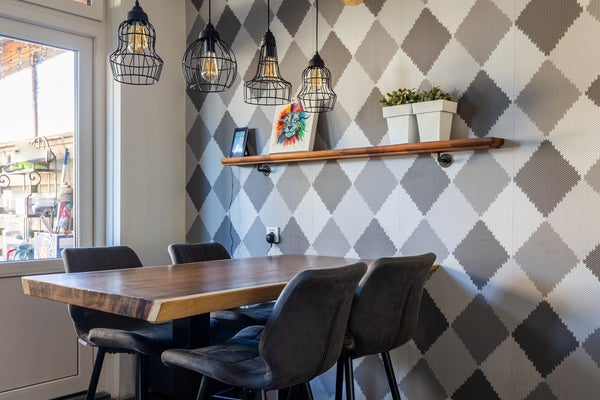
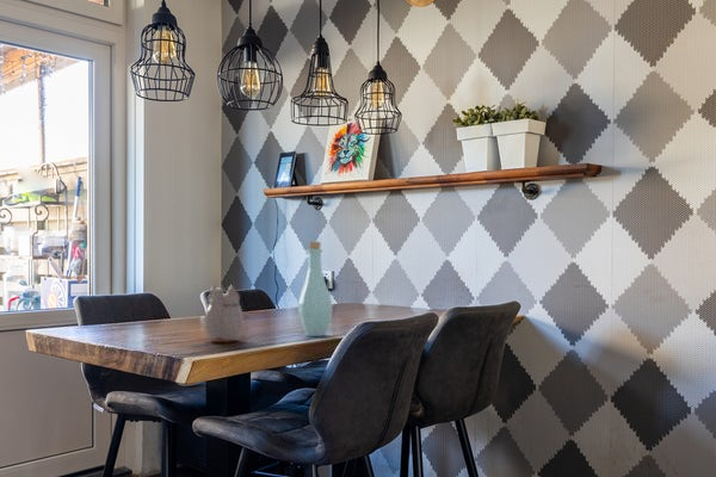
+ bottle [297,241,333,337]
+ teapot [203,284,246,343]
